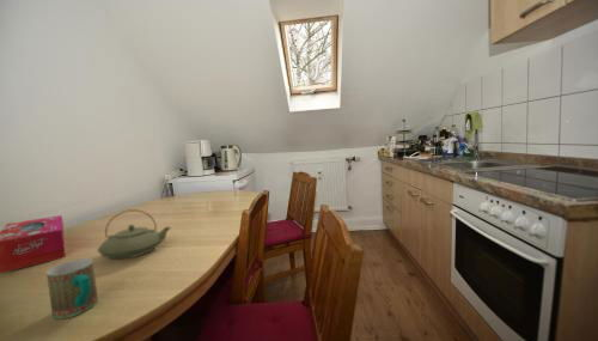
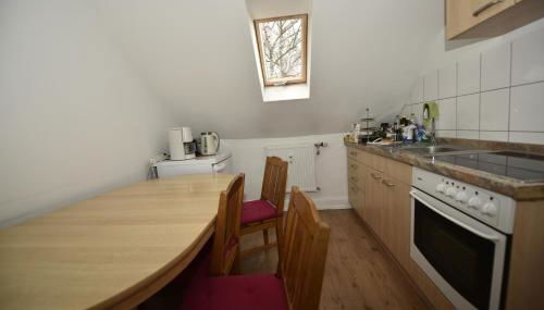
- mug [45,257,99,319]
- tissue box [0,214,66,274]
- teapot [97,208,172,260]
